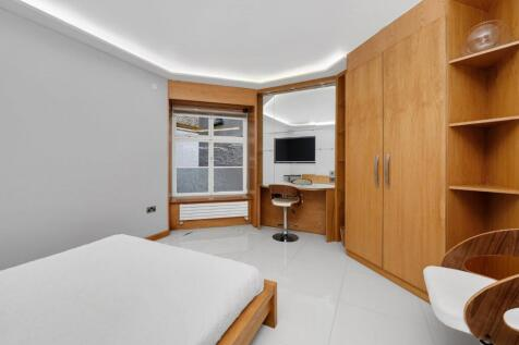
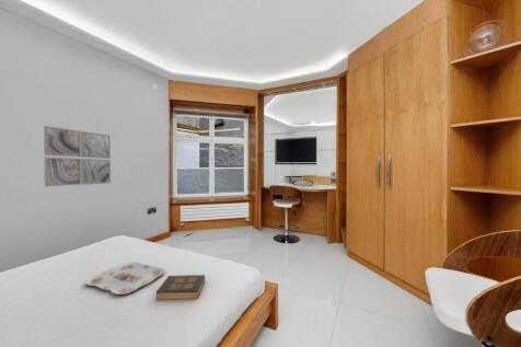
+ wall art [43,125,112,187]
+ serving tray [84,261,166,296]
+ hardback book [155,274,206,301]
